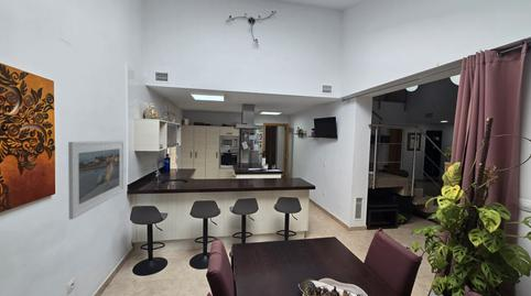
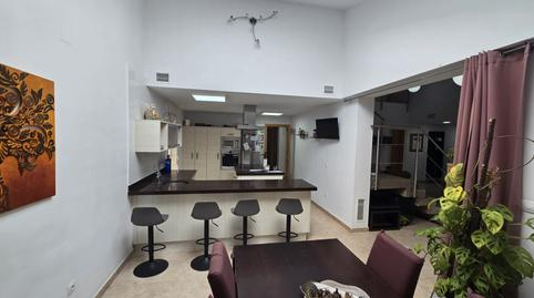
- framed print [67,140,124,220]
